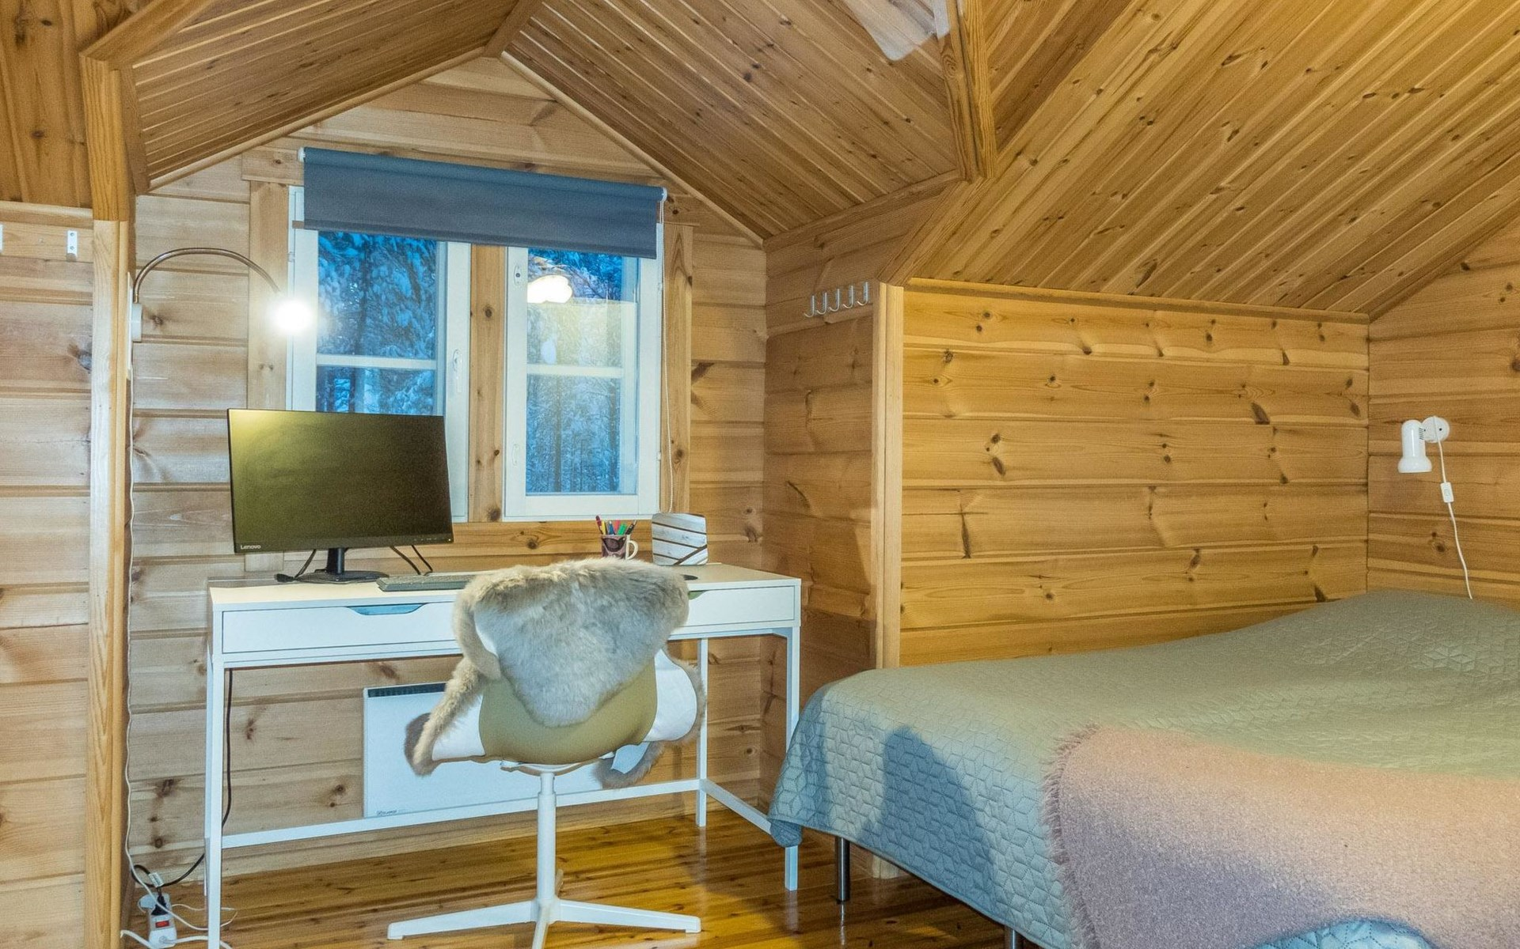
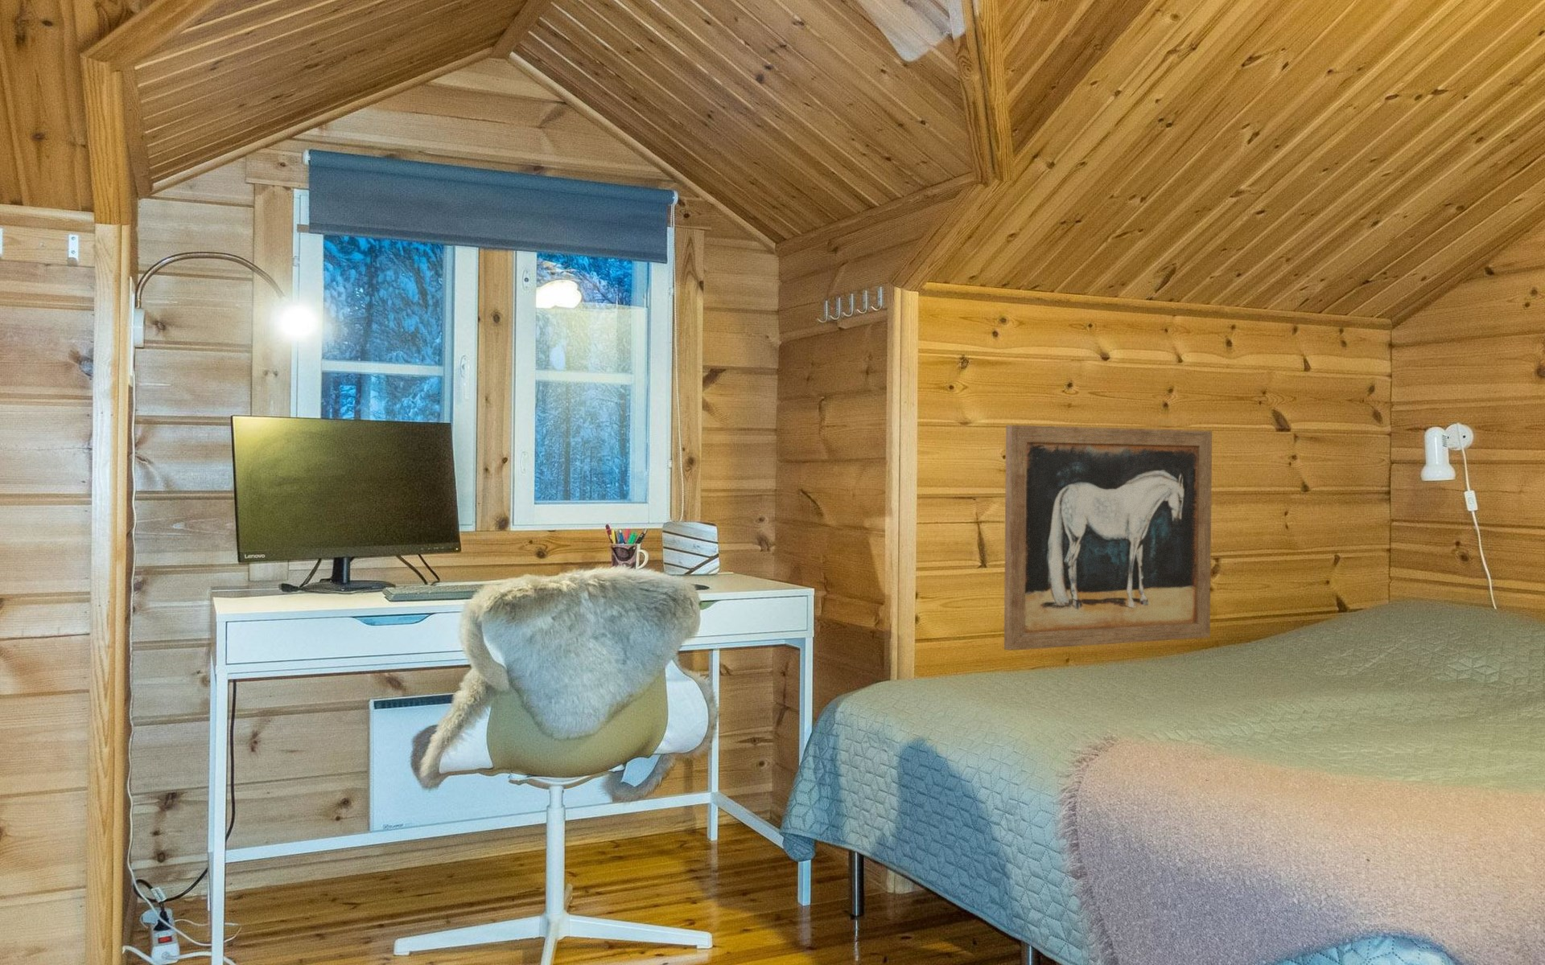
+ wall art [1003,425,1212,651]
